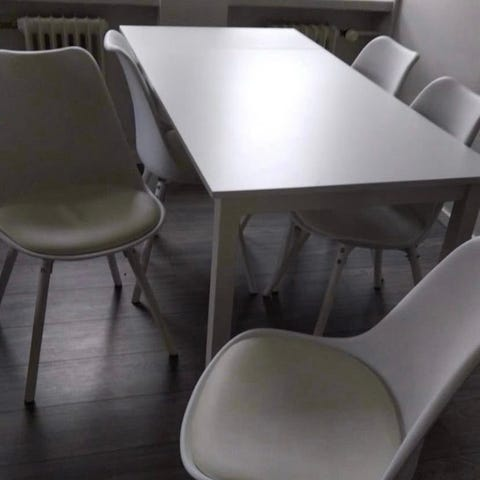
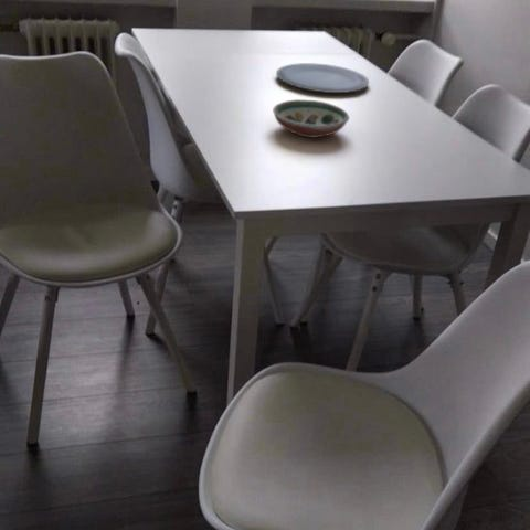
+ decorative bowl [272,98,350,138]
+ plate [275,62,370,94]
